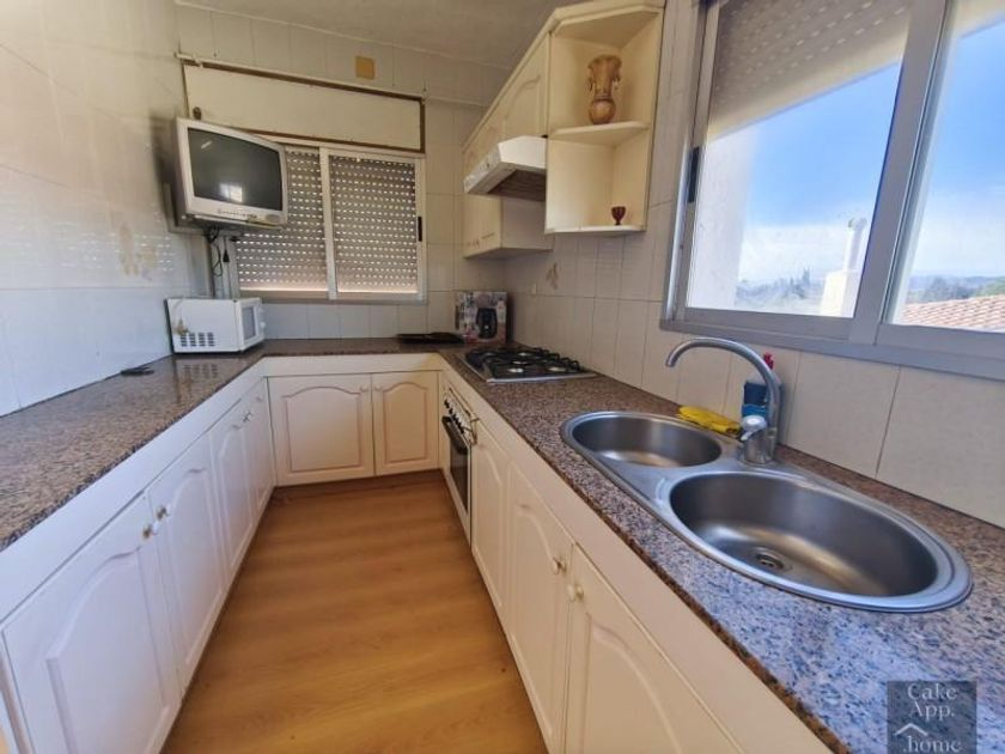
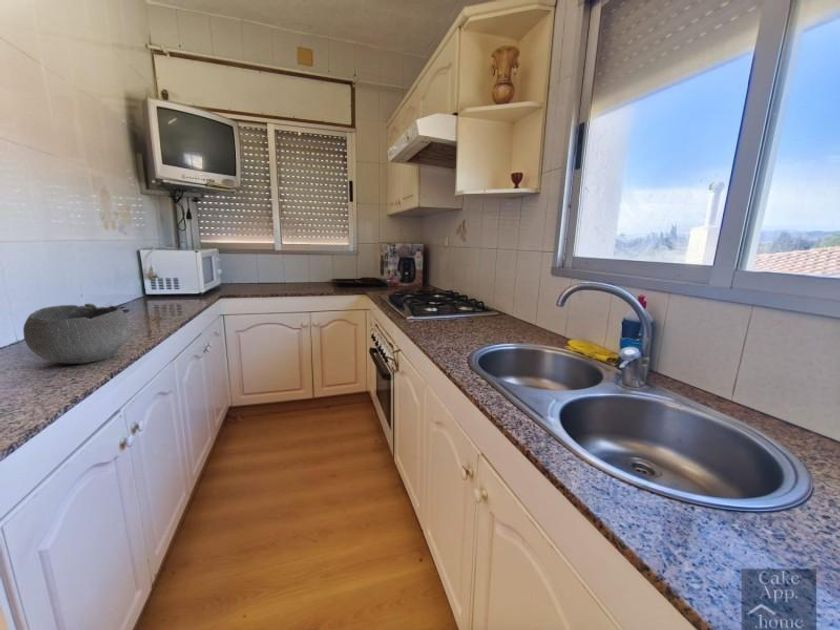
+ bowl [22,303,131,365]
